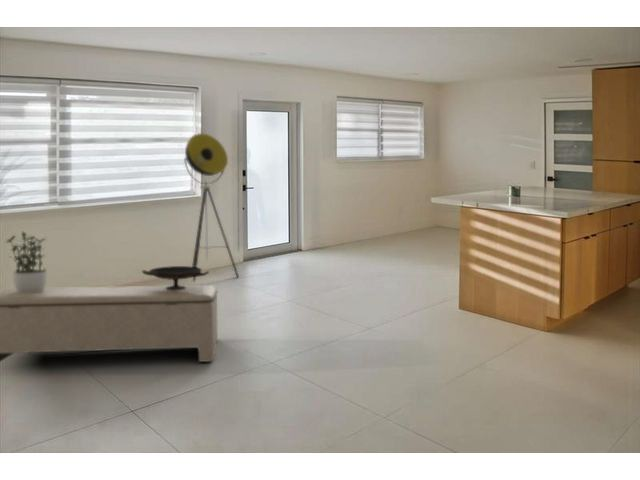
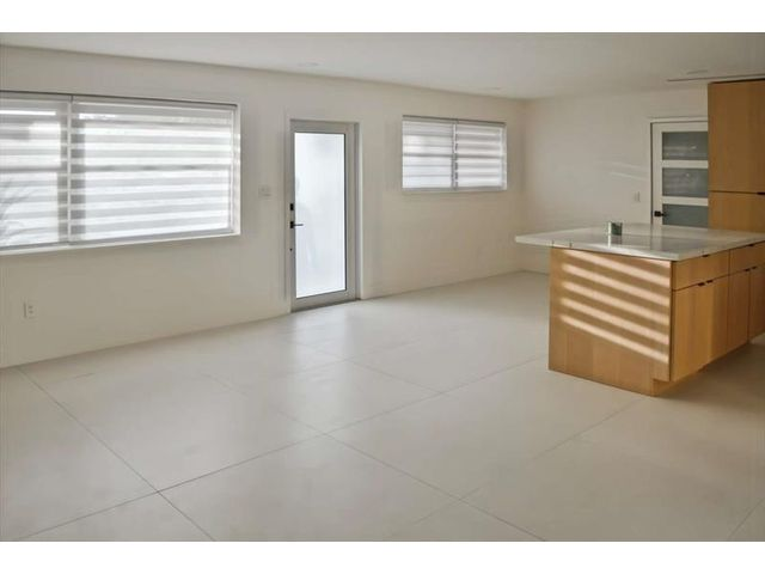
- decorative bowl [141,265,210,289]
- bench [0,284,219,363]
- floor lamp [183,132,240,283]
- potted plant [3,231,48,293]
